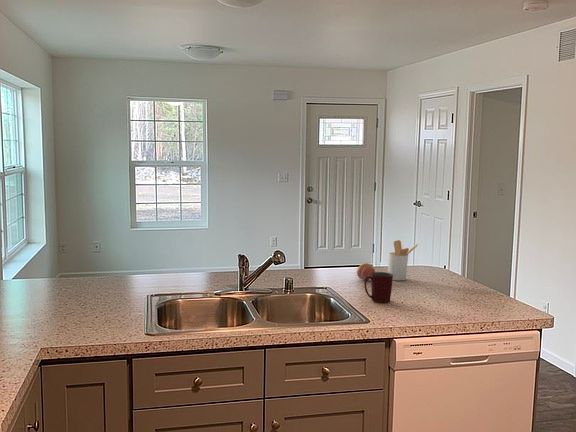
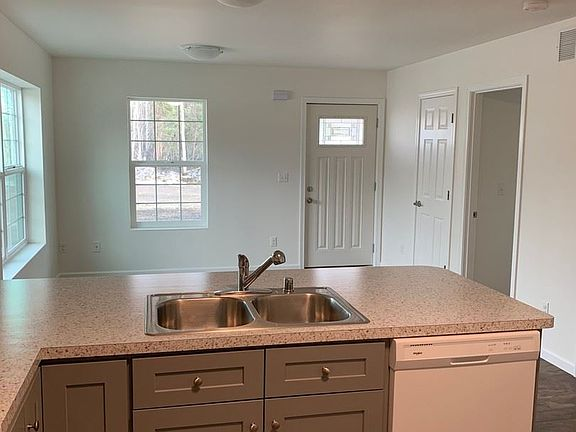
- mug [363,271,393,304]
- fruit [356,262,376,281]
- utensil holder [387,239,419,281]
